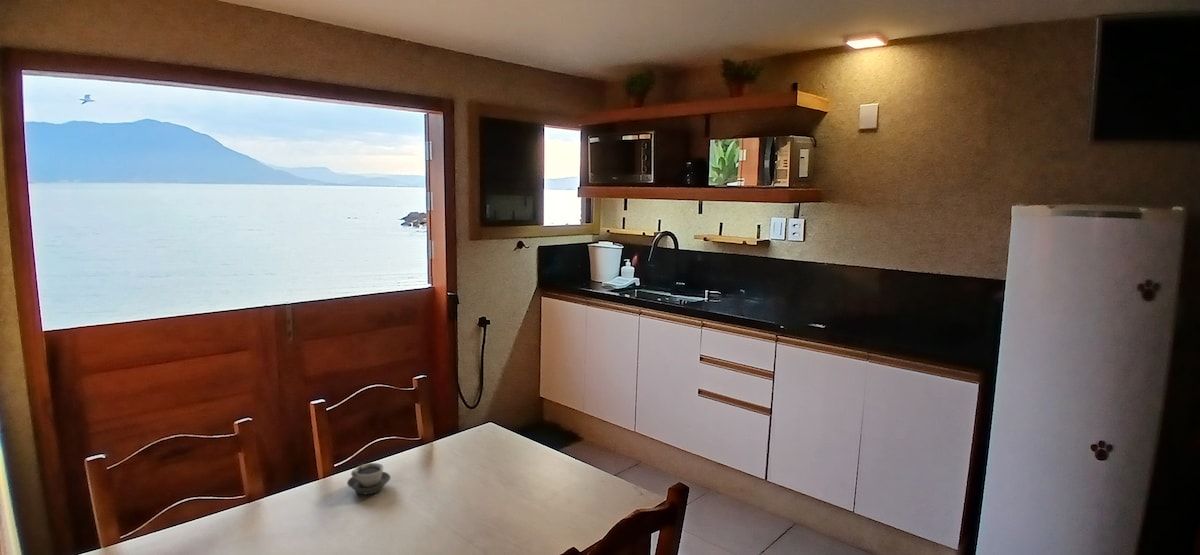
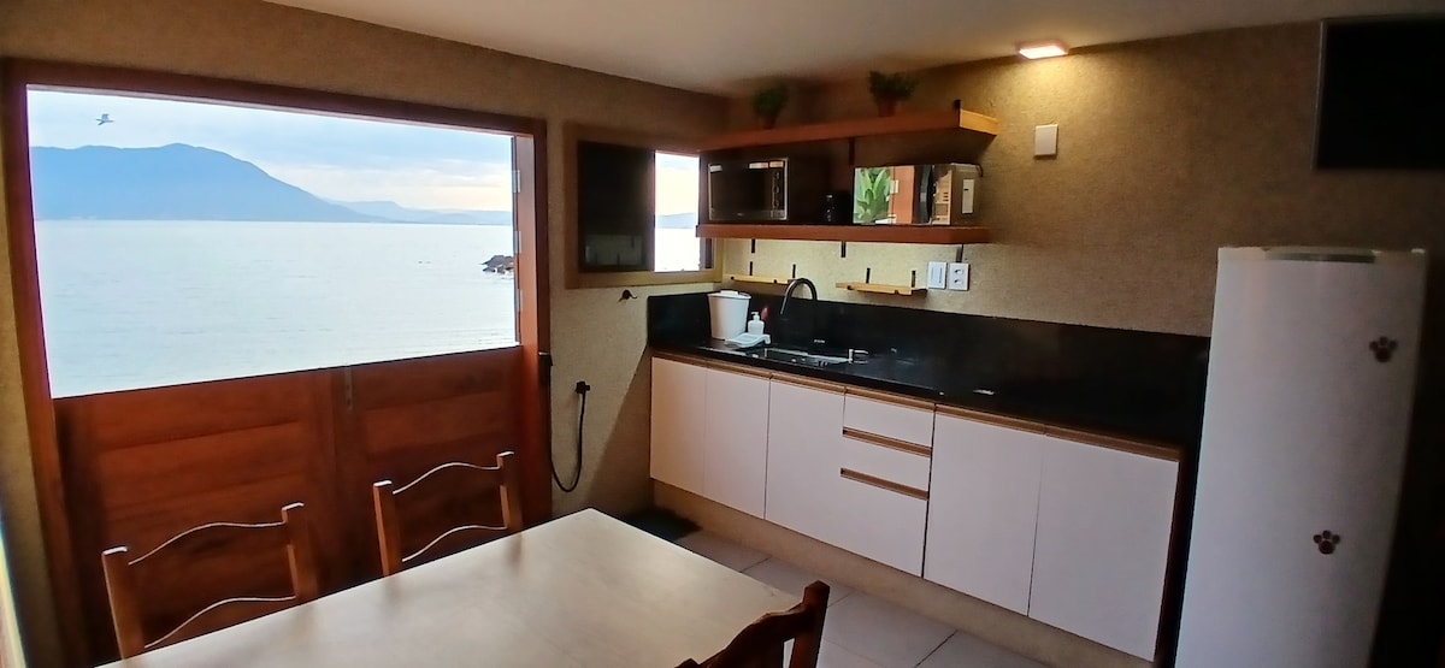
- cup [346,462,392,496]
